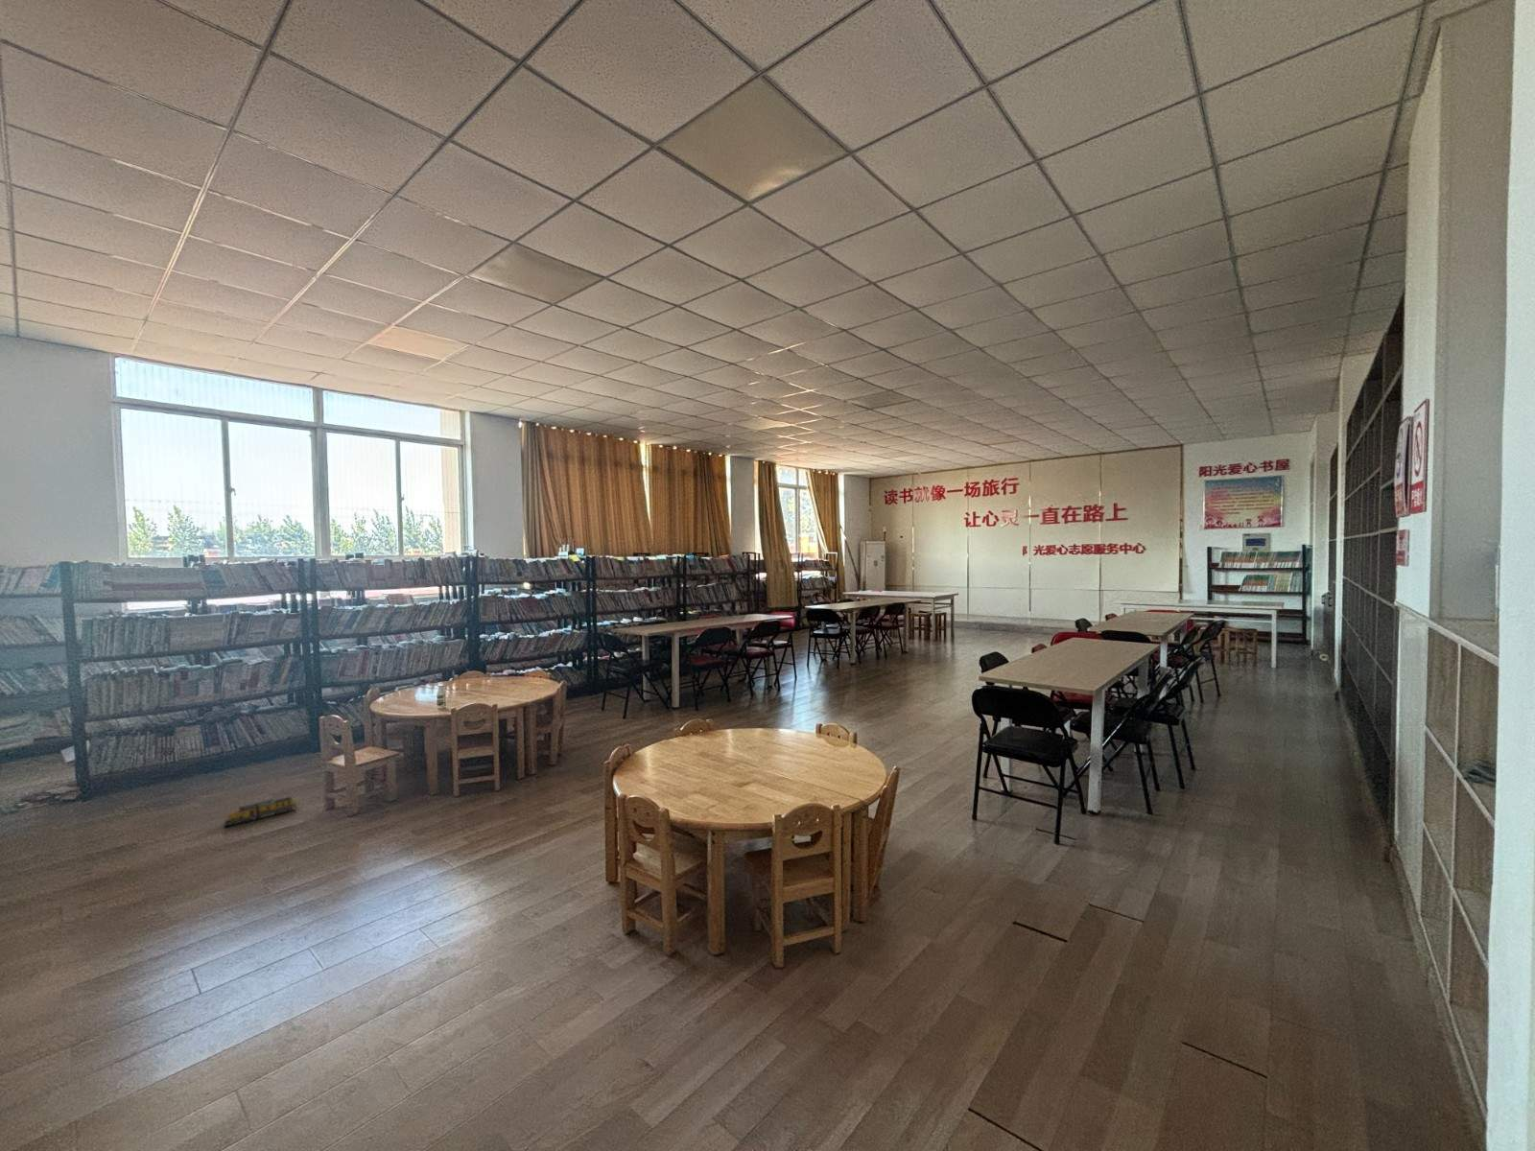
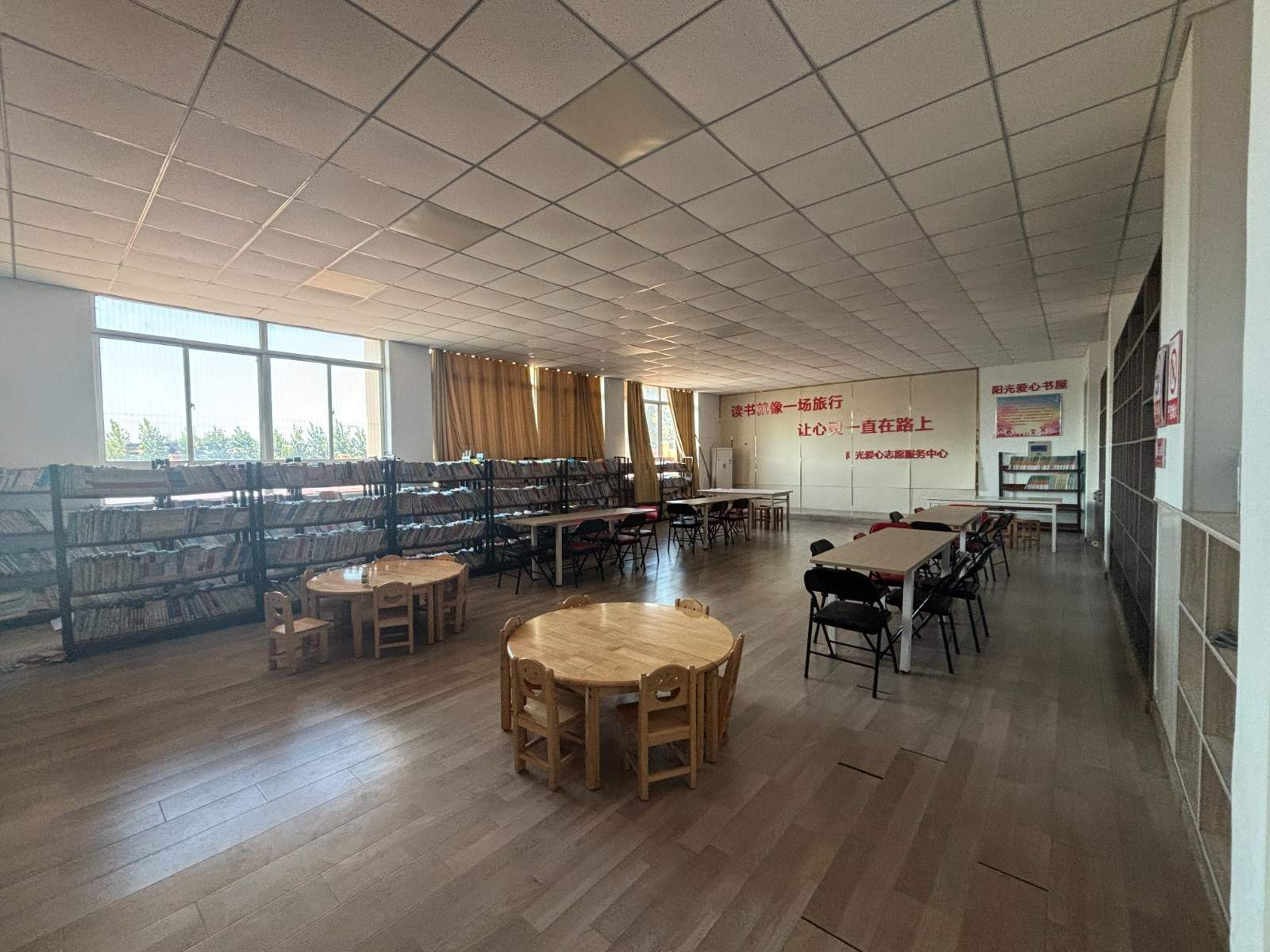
- toy train [224,794,297,828]
